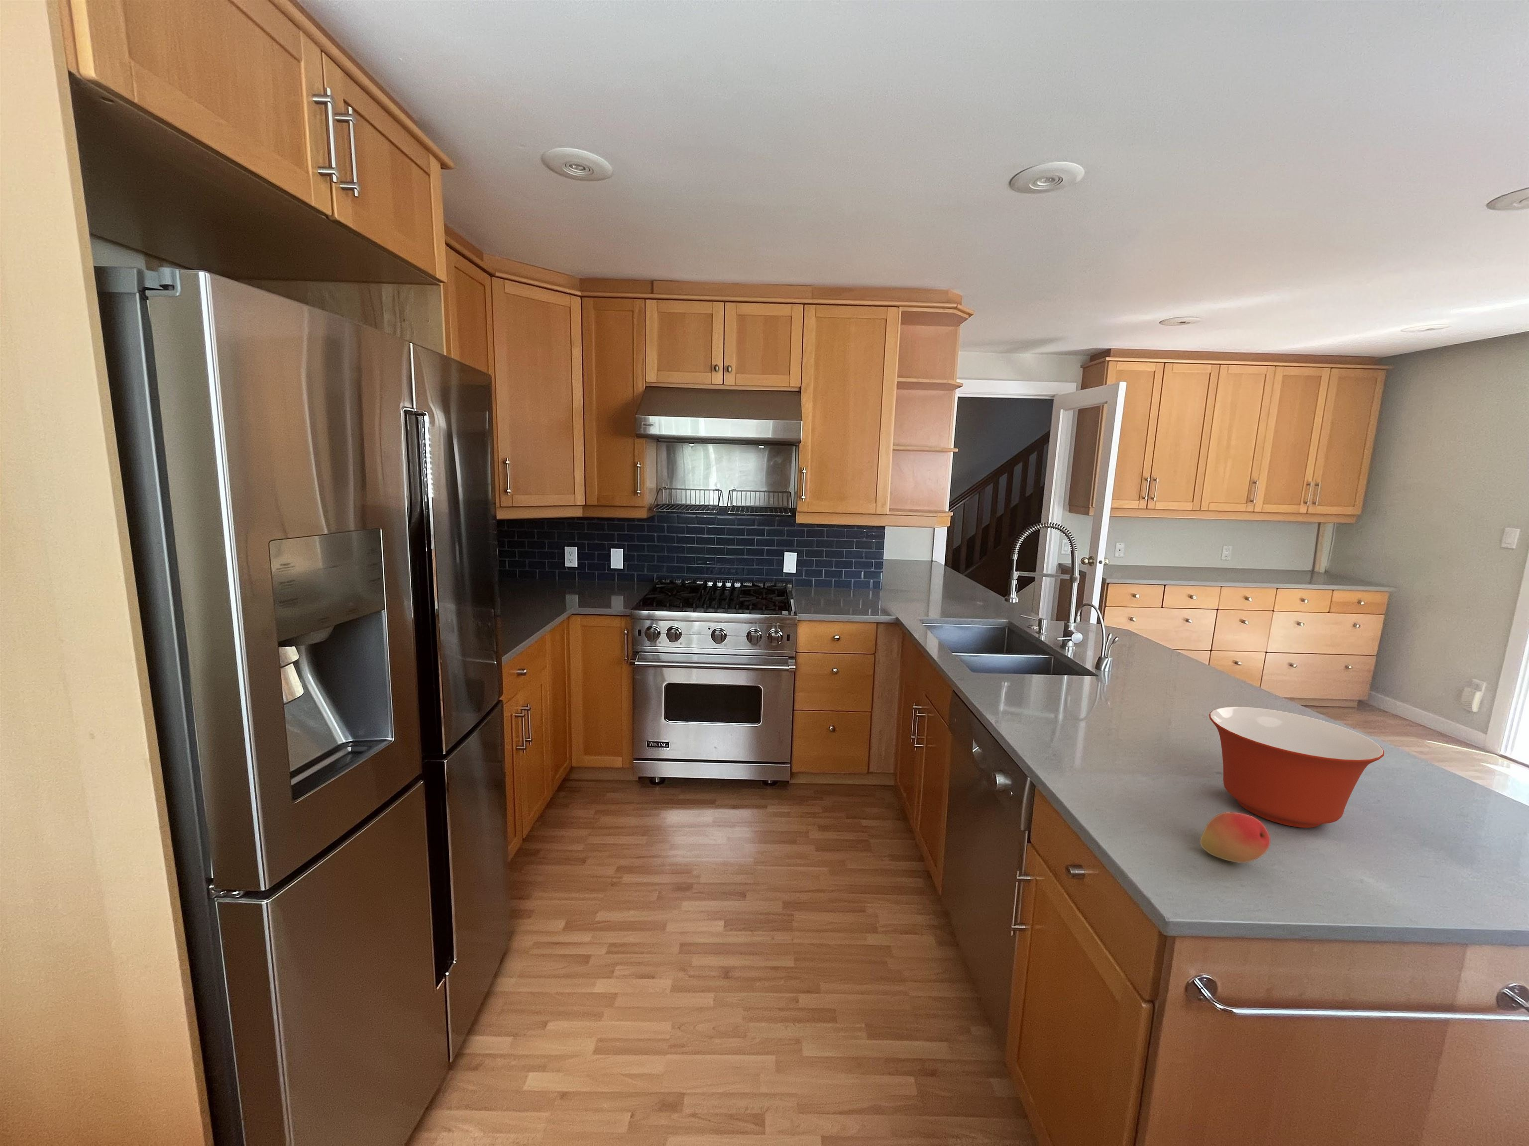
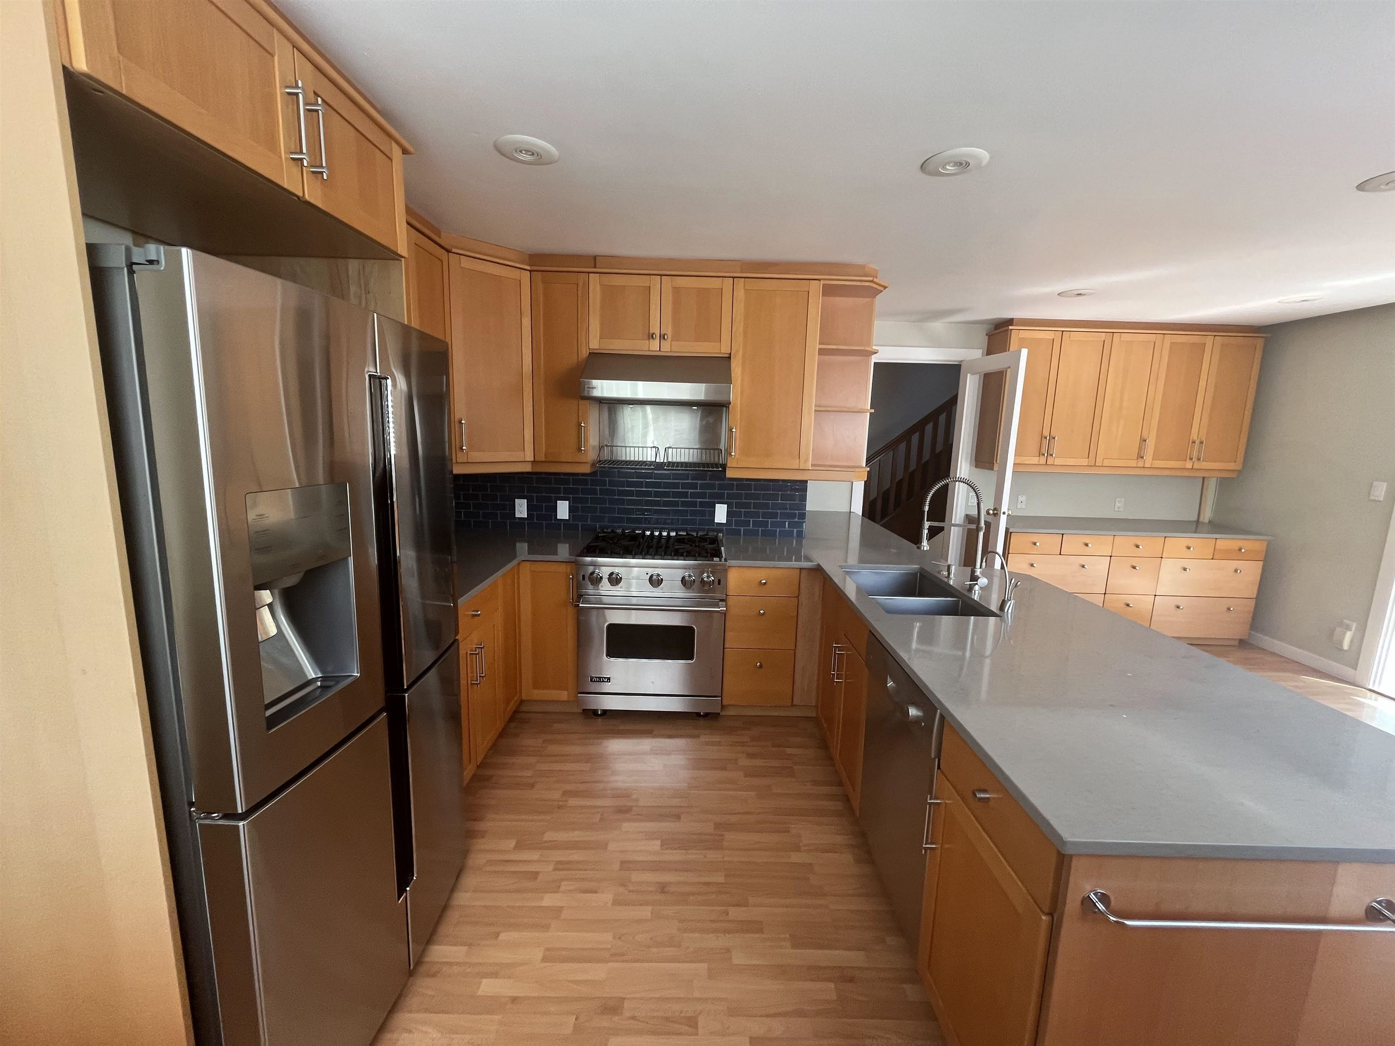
- mixing bowl [1209,707,1385,828]
- fruit [1199,811,1270,863]
